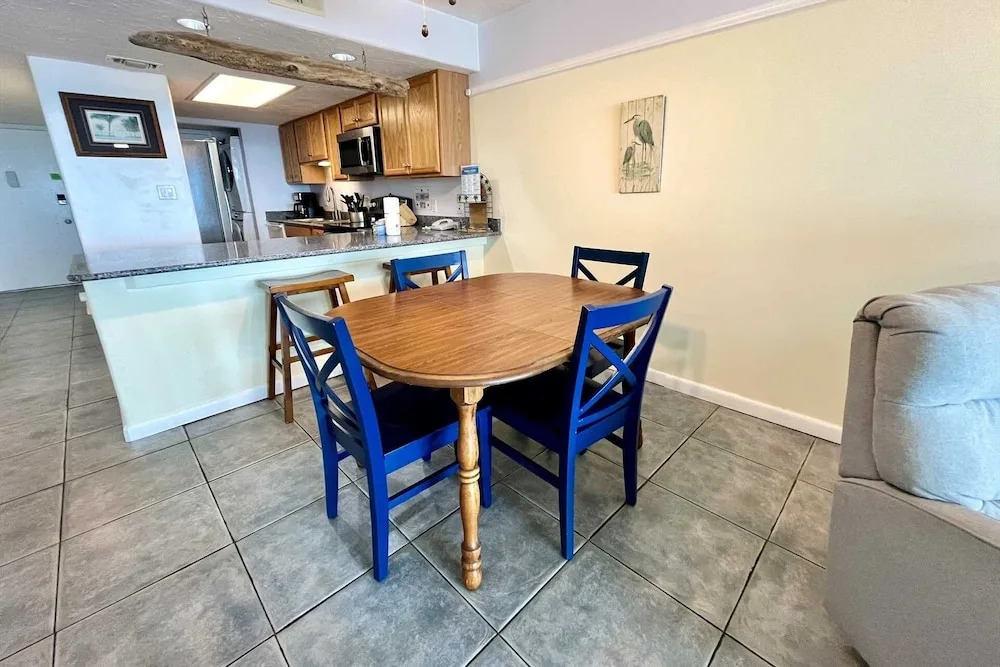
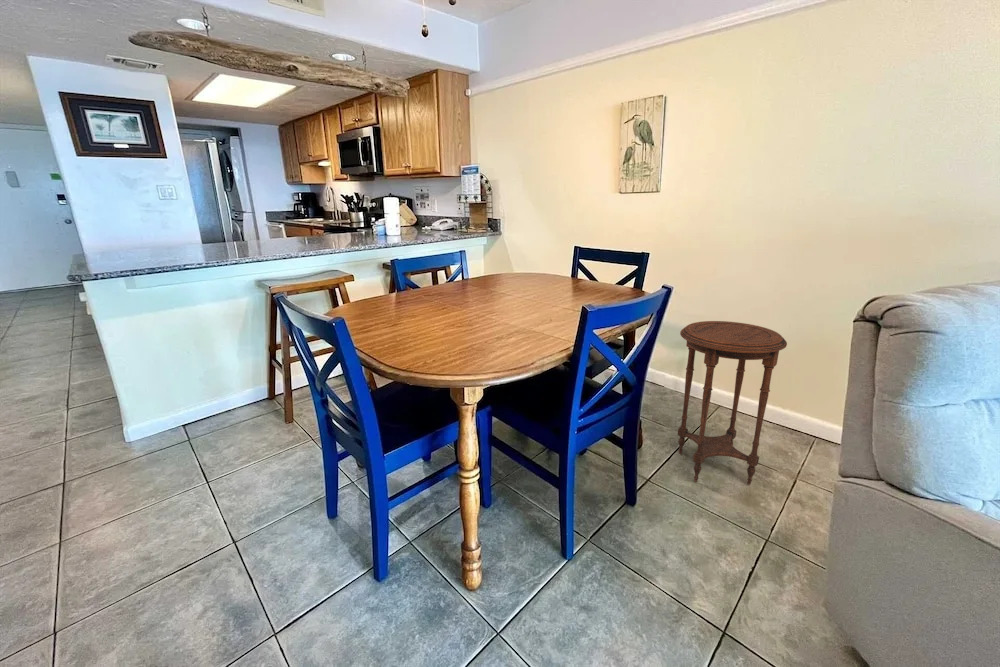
+ side table [677,320,788,486]
